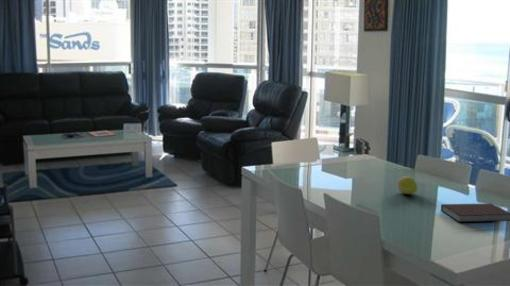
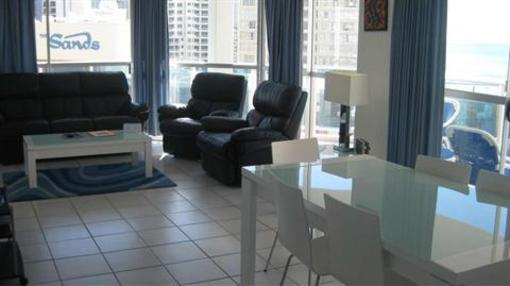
- fruit [396,175,419,195]
- notebook [440,202,510,223]
